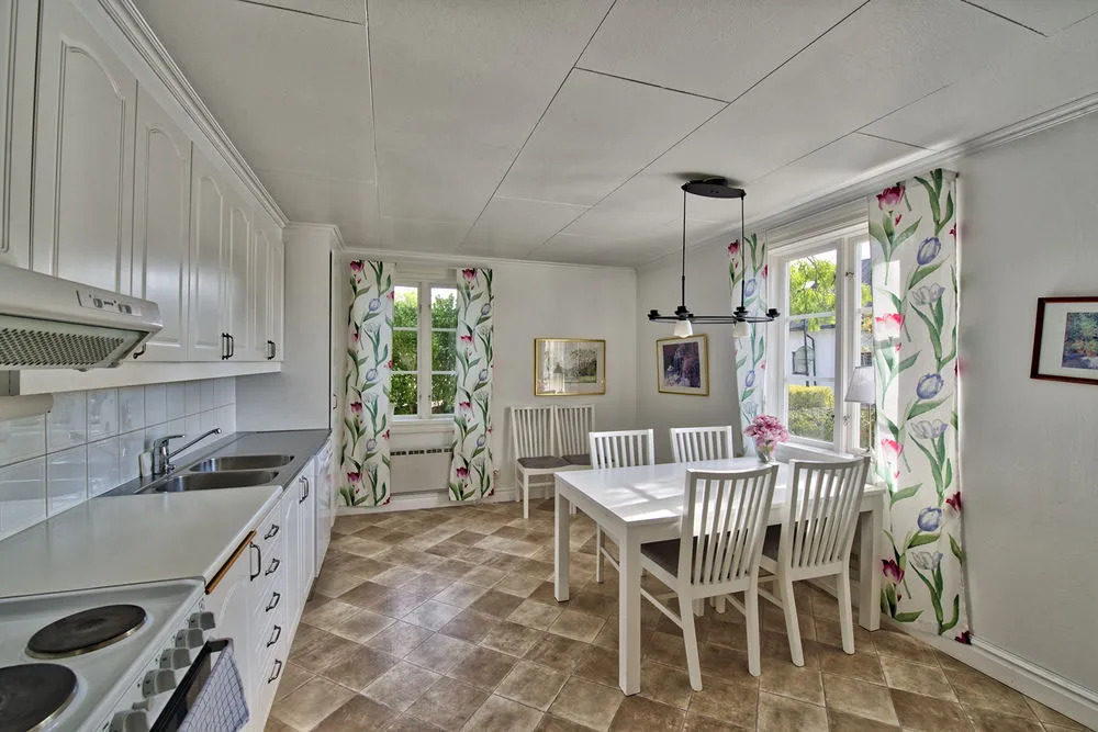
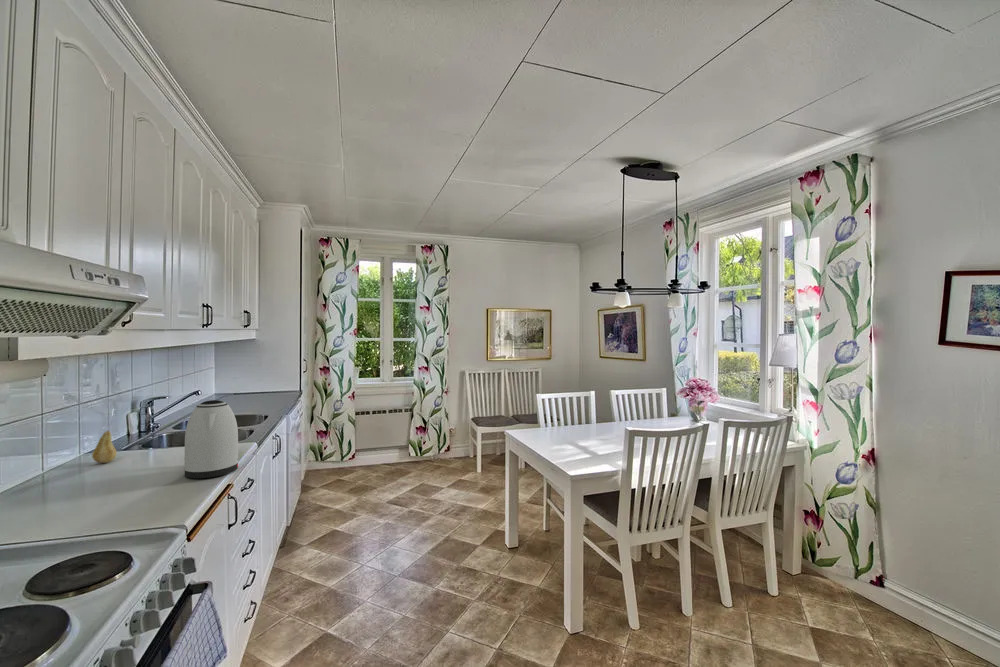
+ kettle [183,399,239,479]
+ fruit [91,429,117,464]
